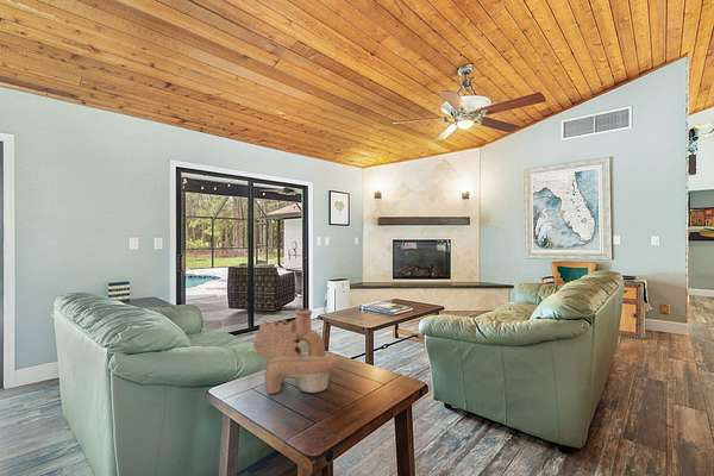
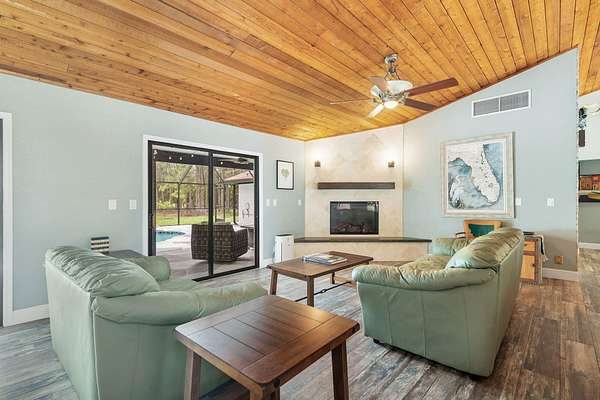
- decorative vase [252,307,342,395]
